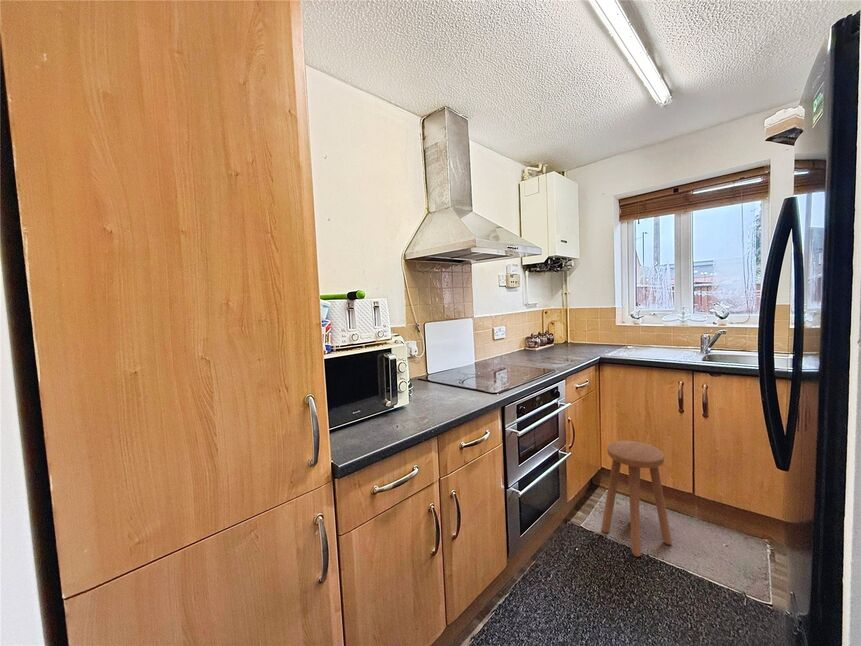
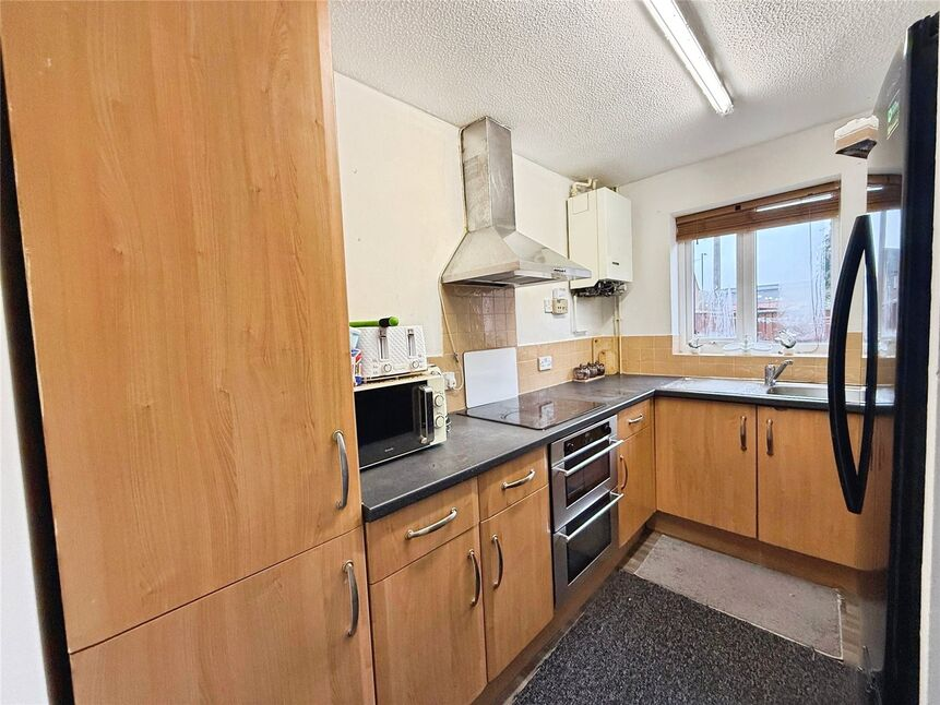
- stool [600,440,673,558]
